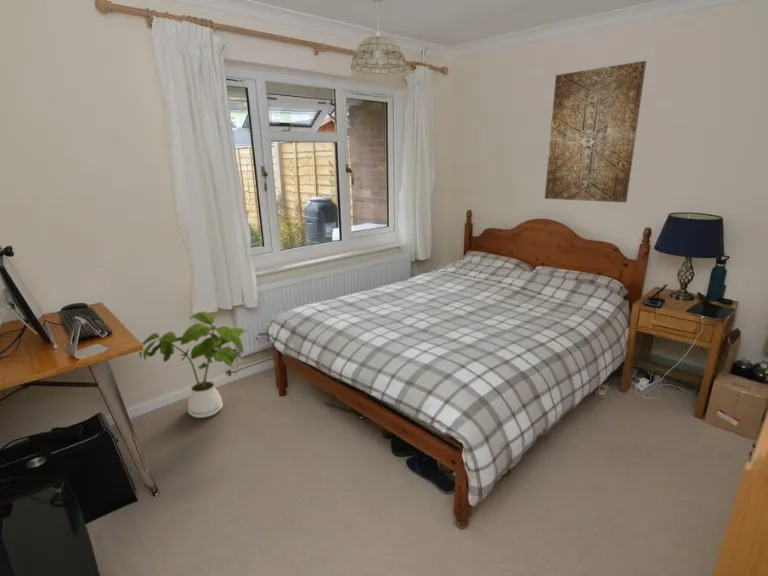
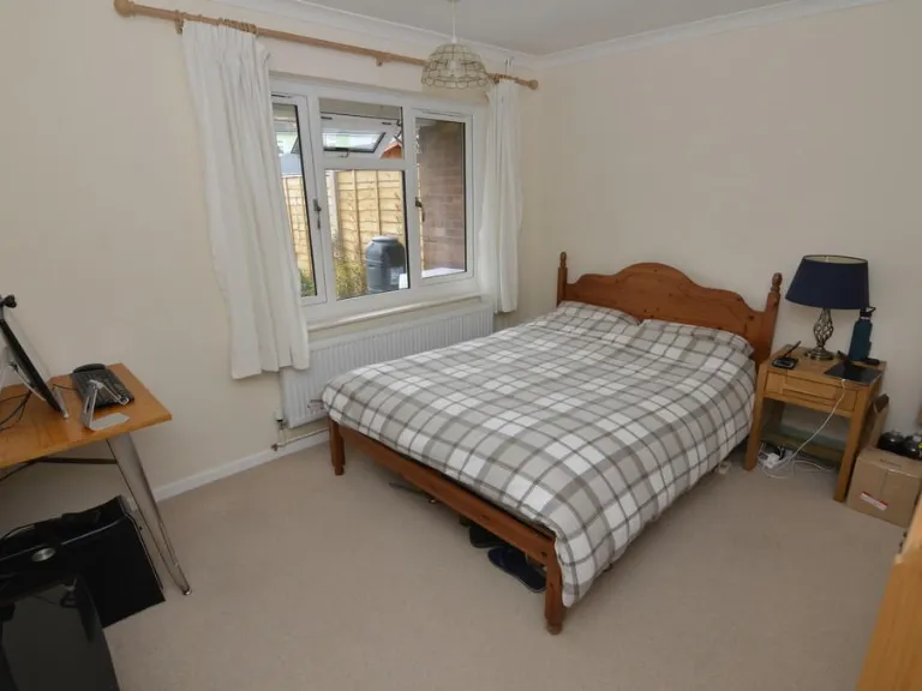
- wall art [544,60,647,203]
- house plant [138,311,248,419]
